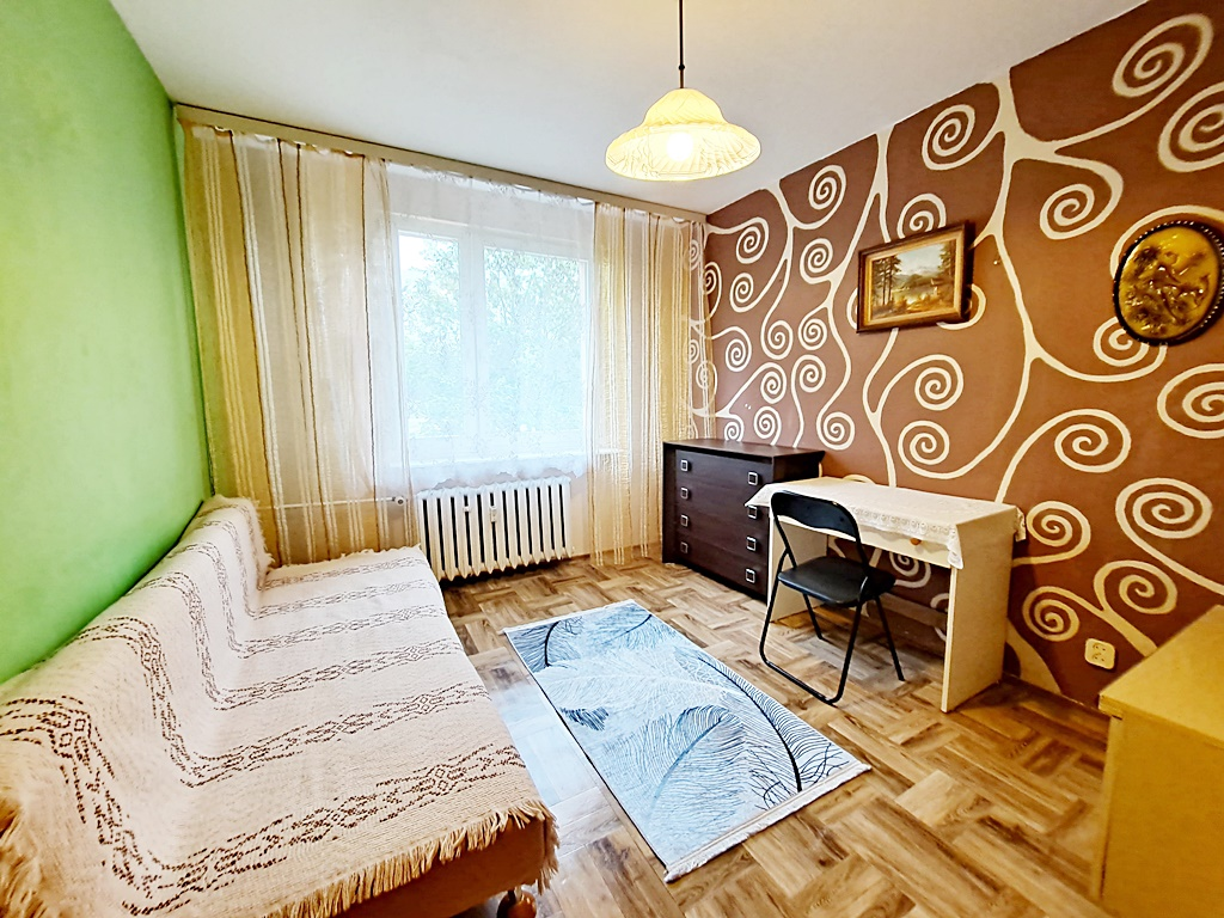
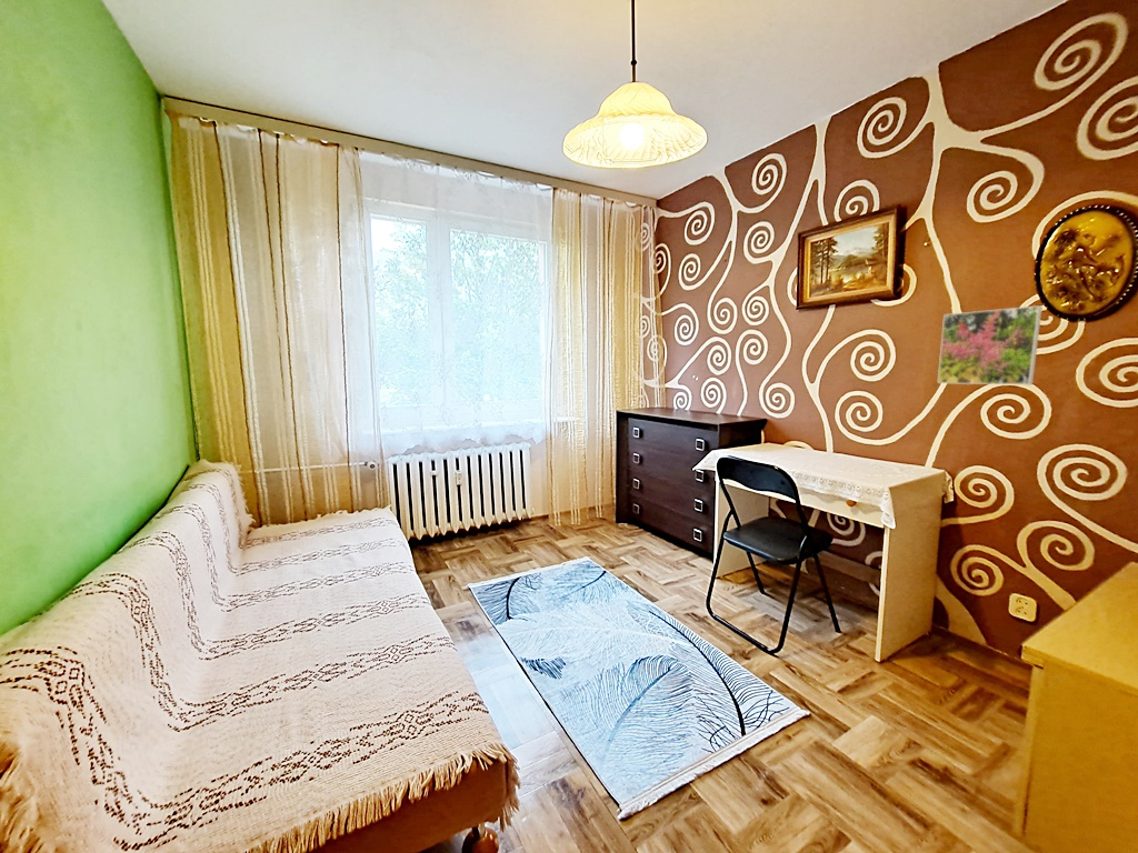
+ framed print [937,304,1044,387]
